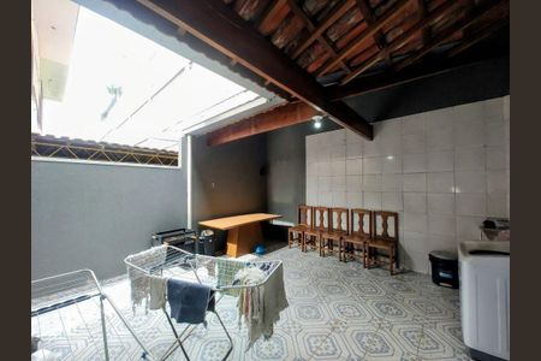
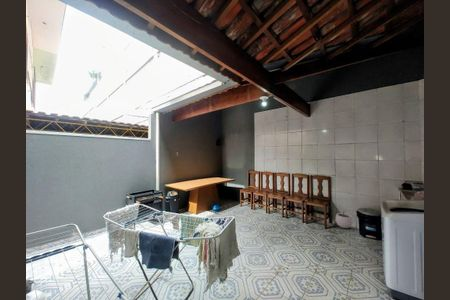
+ plant pot [335,209,353,229]
